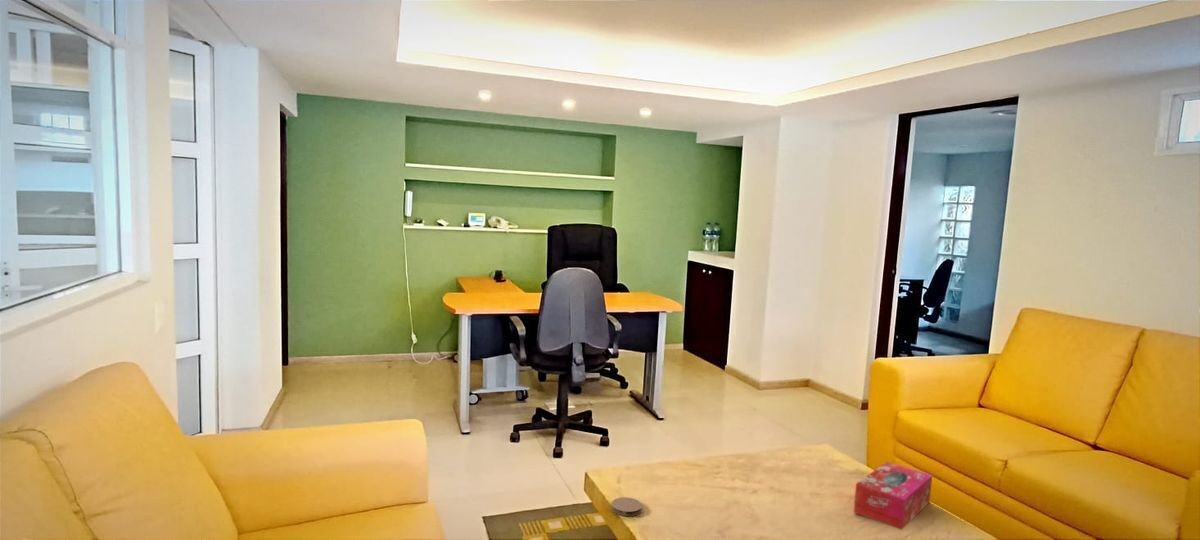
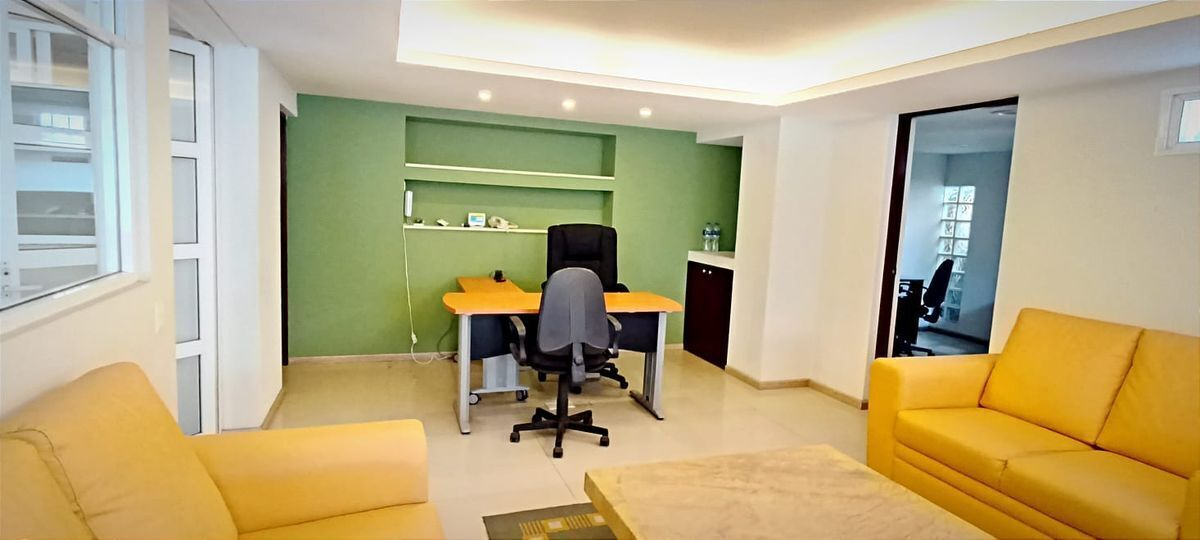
- tissue box [853,461,933,531]
- coaster [611,496,643,517]
